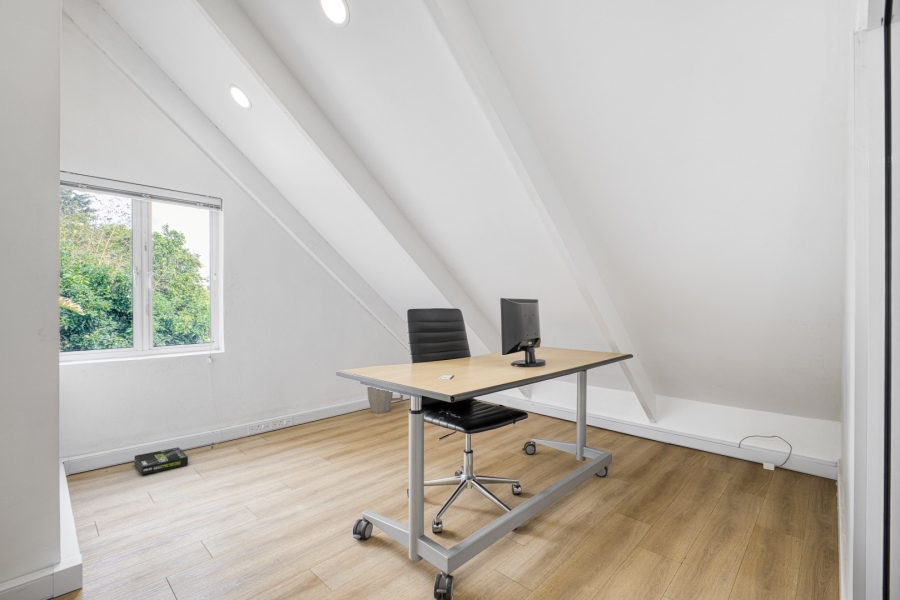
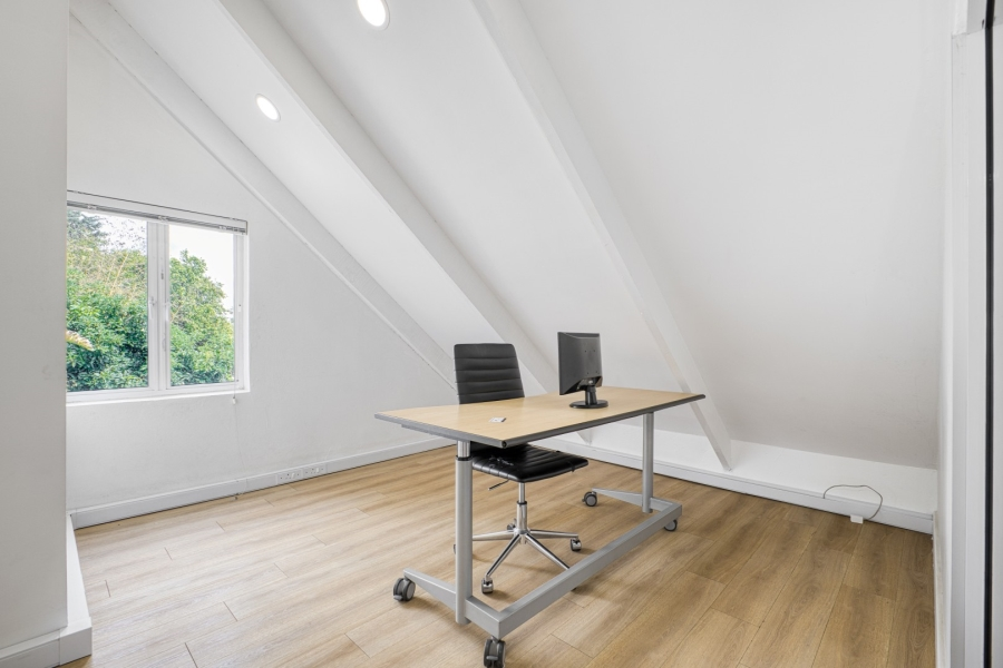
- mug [366,386,404,414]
- box [134,446,189,476]
